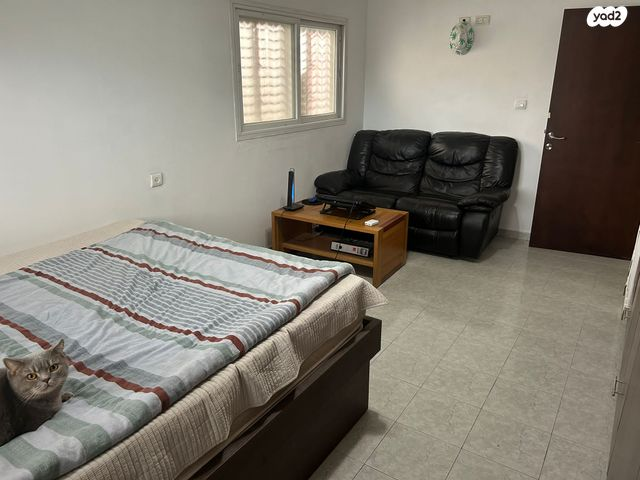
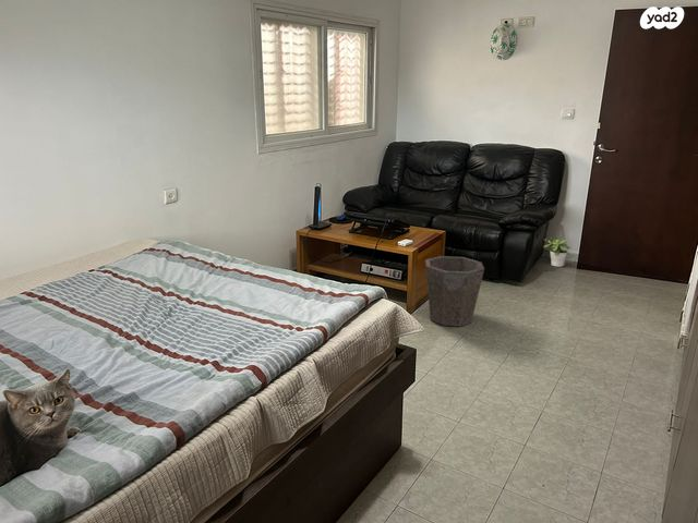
+ potted plant [543,238,571,268]
+ waste bin [424,255,485,327]
